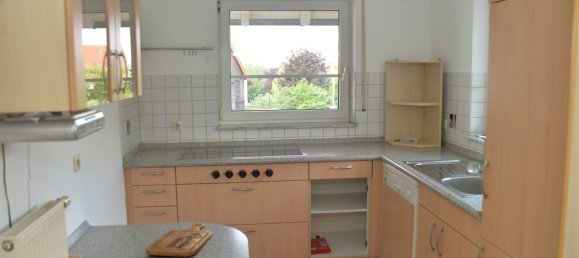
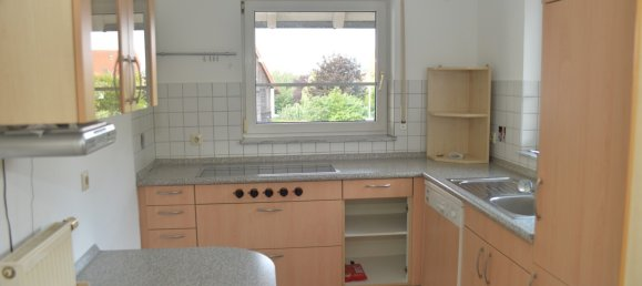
- cutting board [145,222,213,258]
